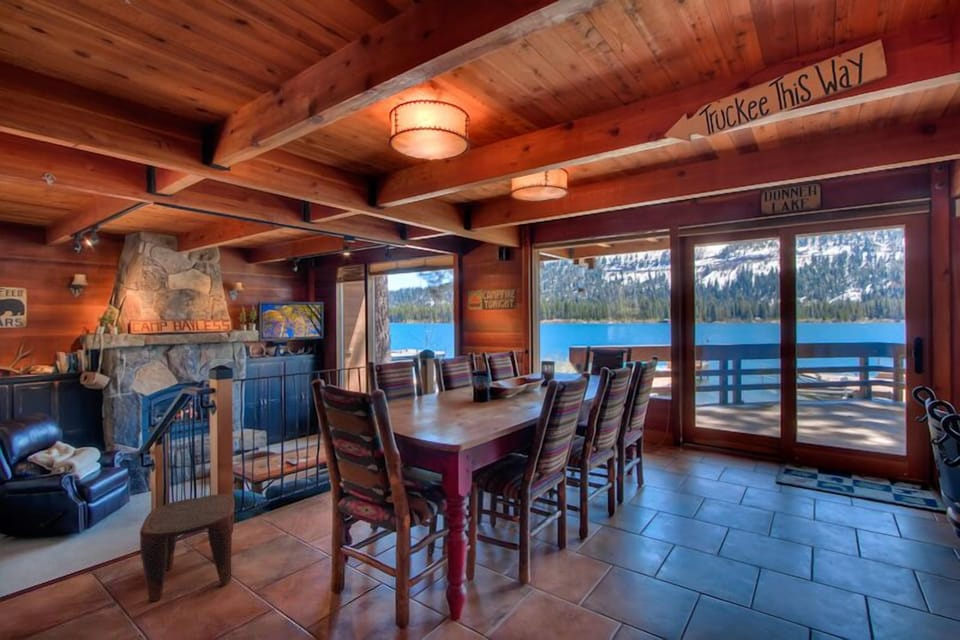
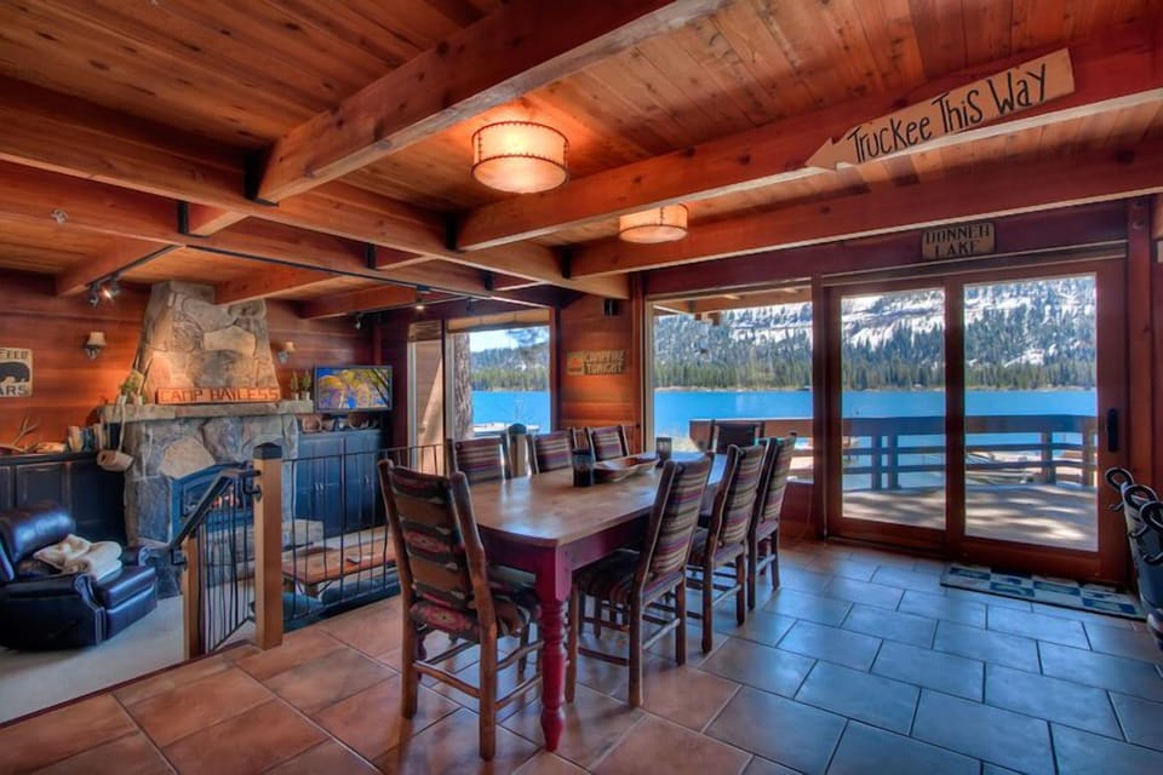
- stool [139,493,236,602]
